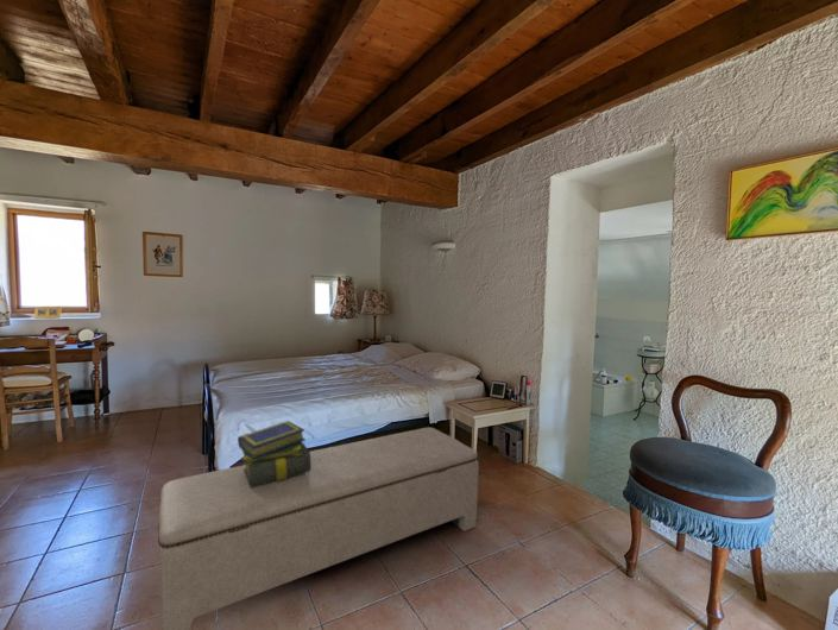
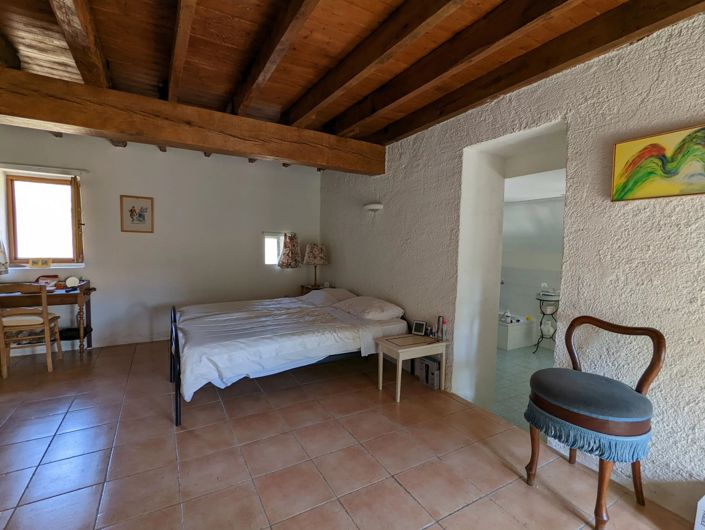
- stack of books [237,420,310,487]
- bench [157,427,480,630]
